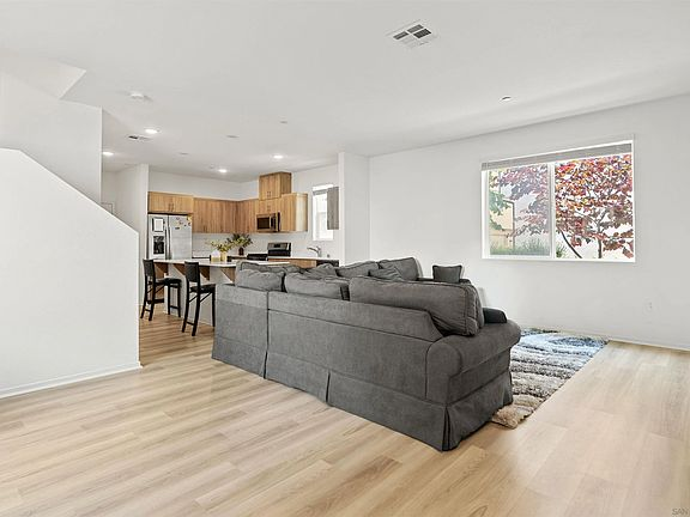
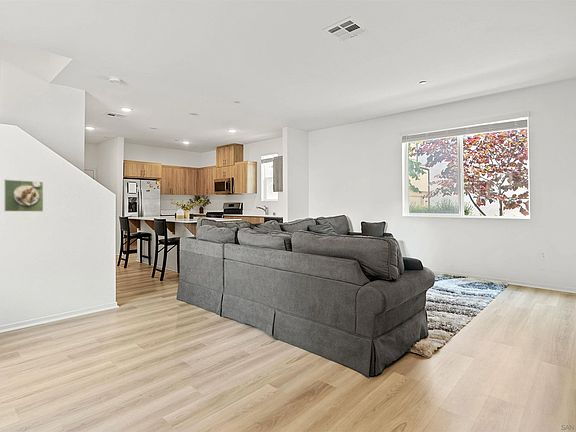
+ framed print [3,179,44,213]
